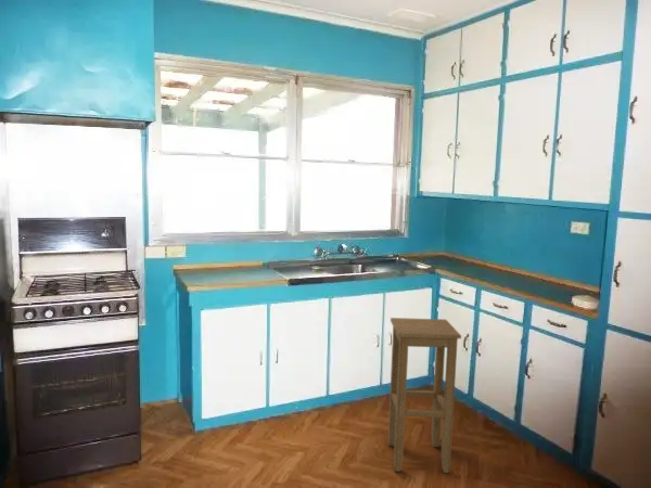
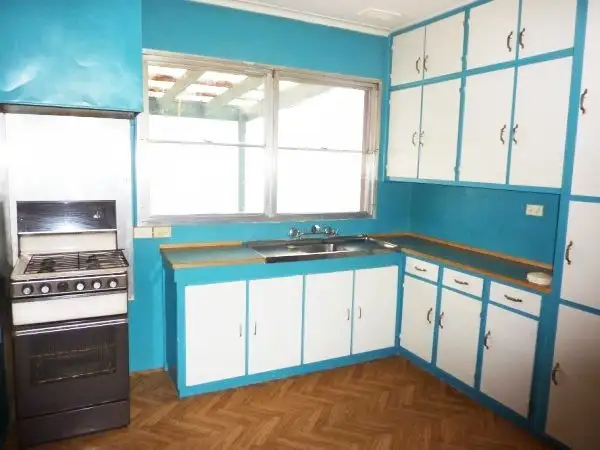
- stool [387,317,462,474]
